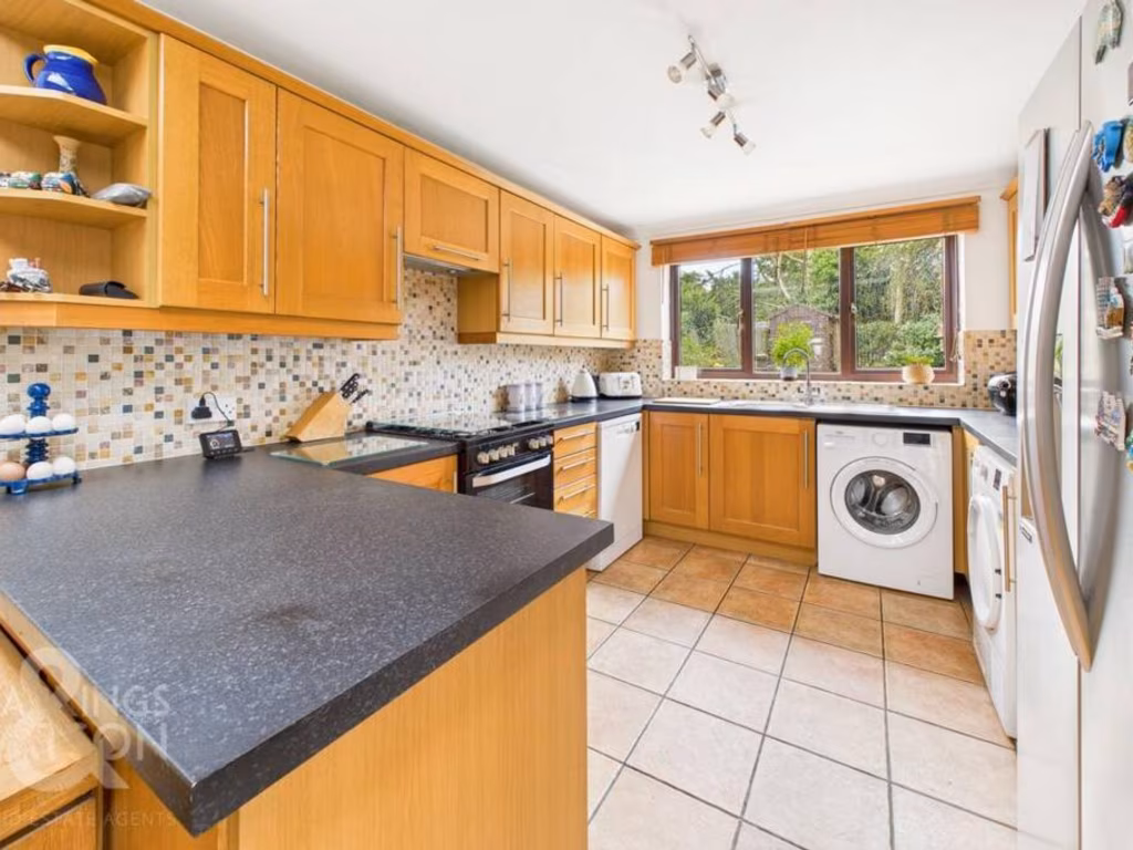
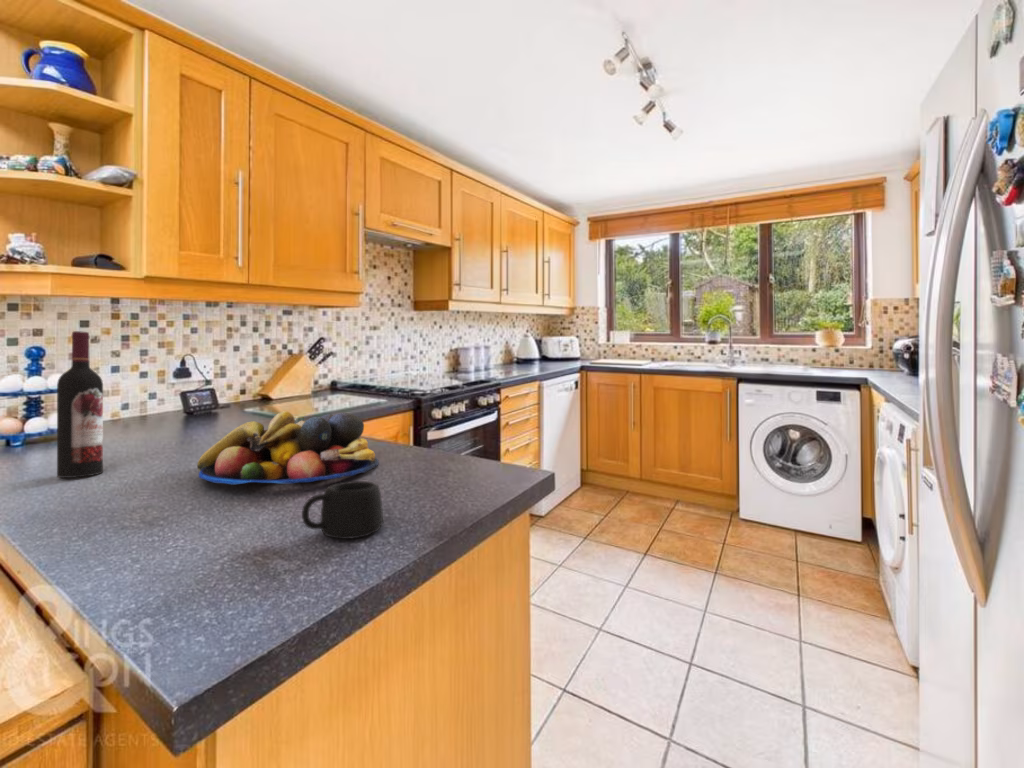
+ mug [301,480,384,540]
+ fruit bowl [196,410,380,486]
+ wine bottle [56,330,104,479]
